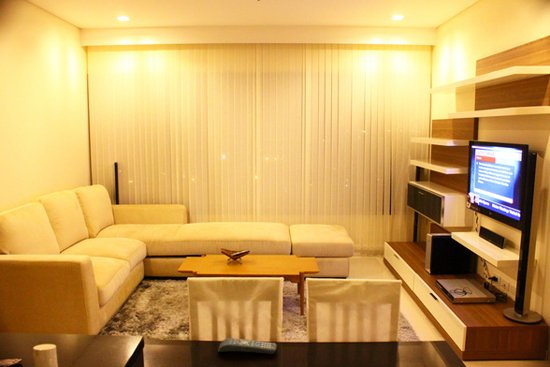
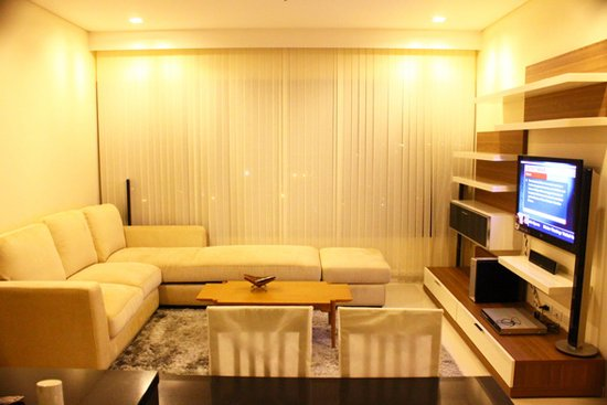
- remote control [217,337,277,355]
